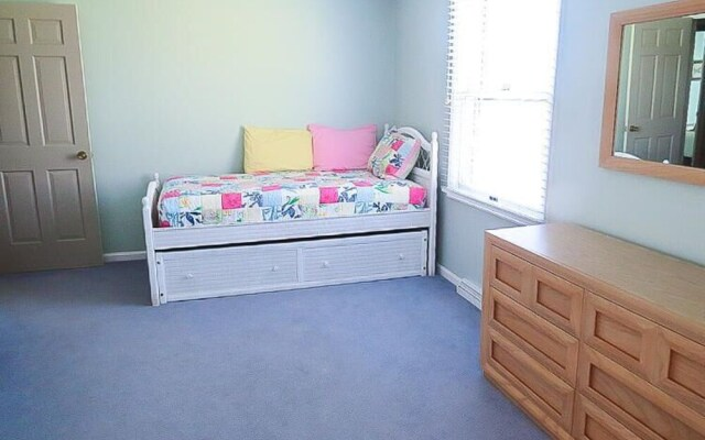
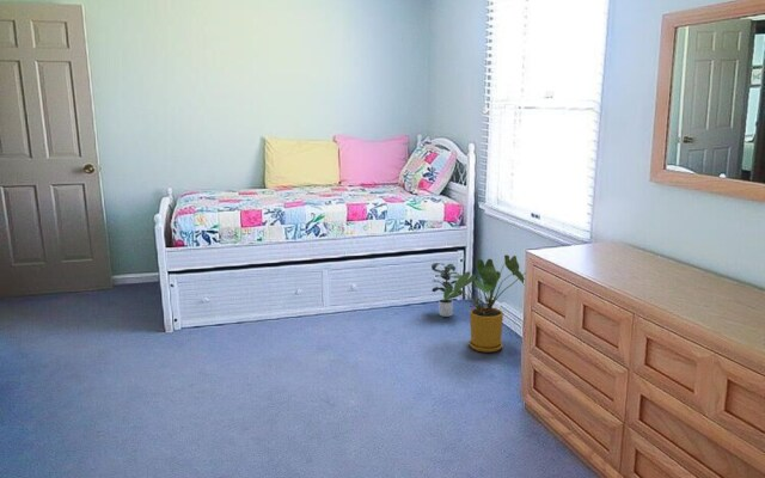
+ potted plant [430,262,464,318]
+ house plant [442,253,526,354]
